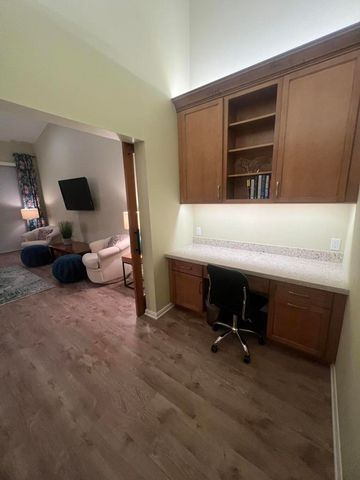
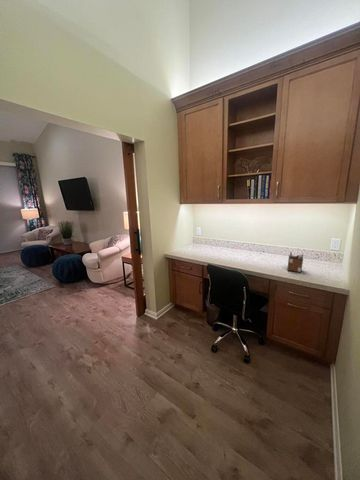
+ desk organizer [286,252,304,273]
